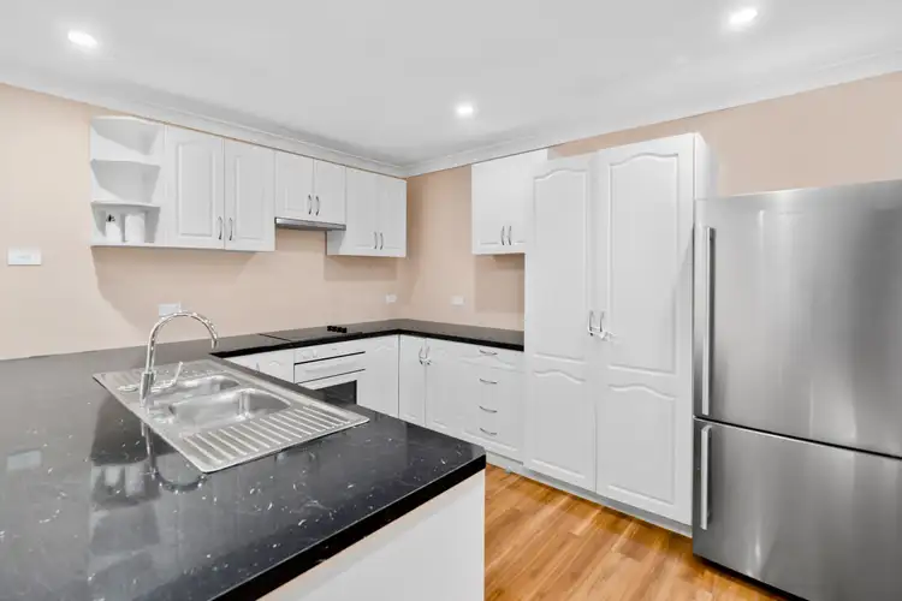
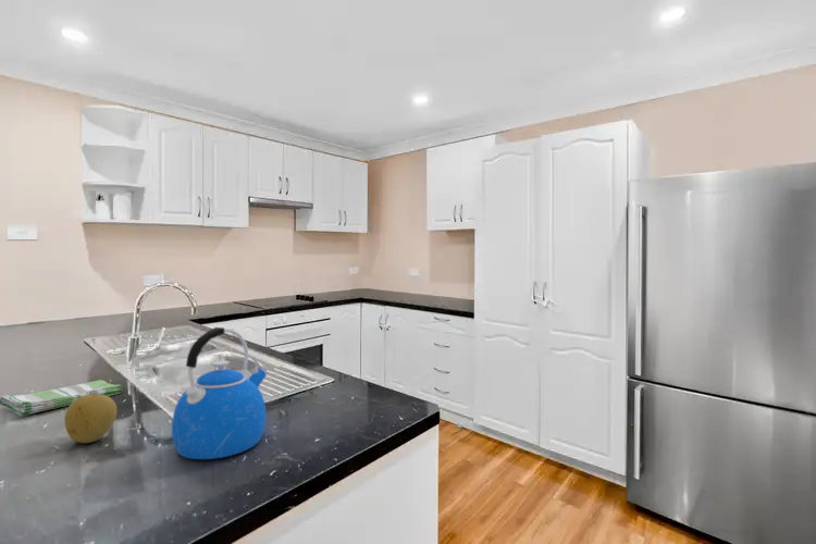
+ dish towel [0,379,124,417]
+ fruit [63,395,118,444]
+ kettle [171,326,268,460]
